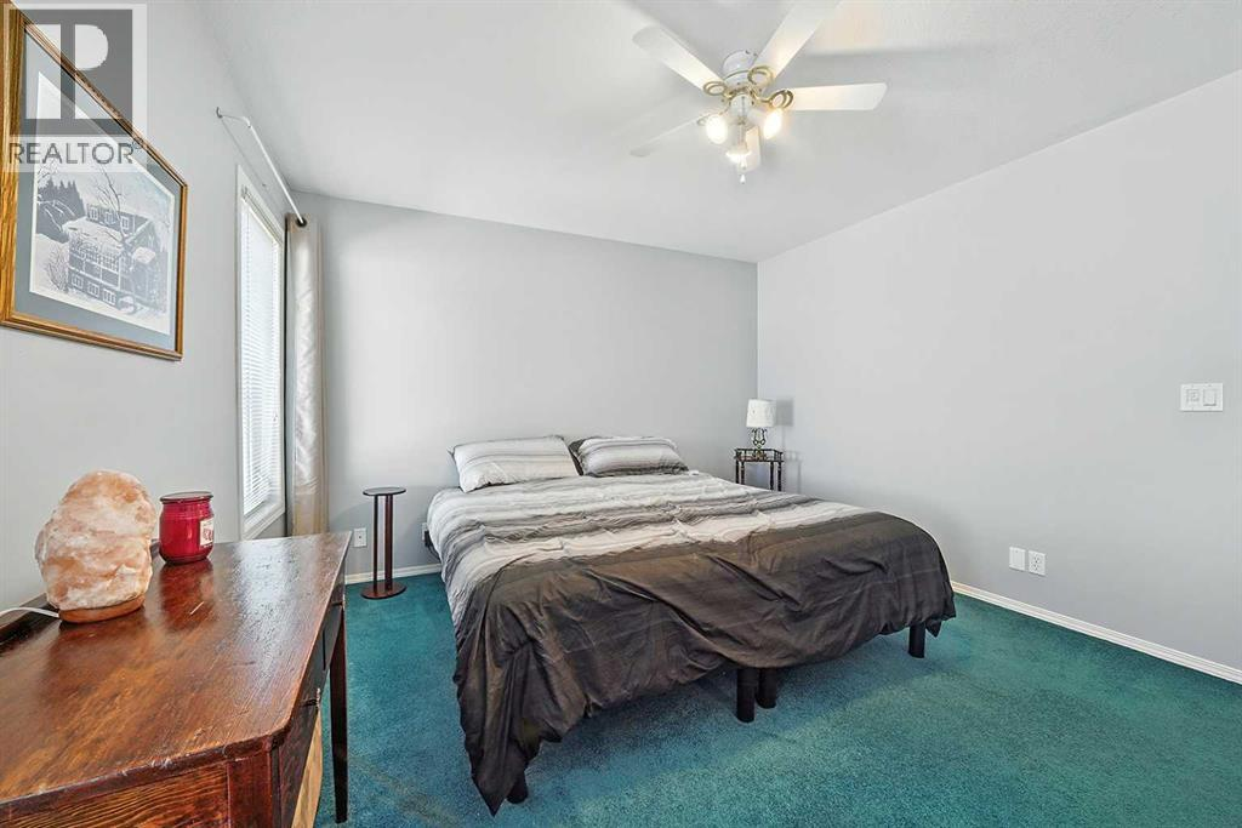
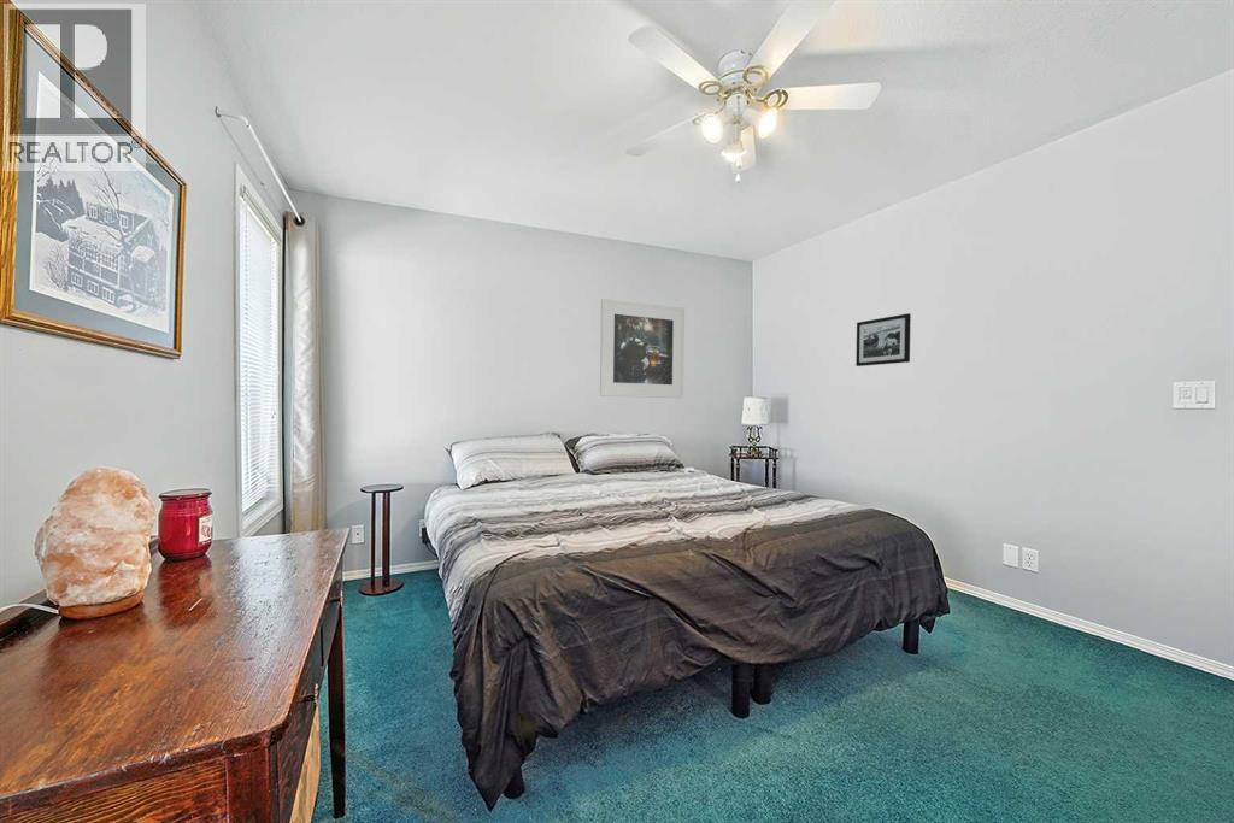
+ picture frame [854,312,912,368]
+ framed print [599,298,686,399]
